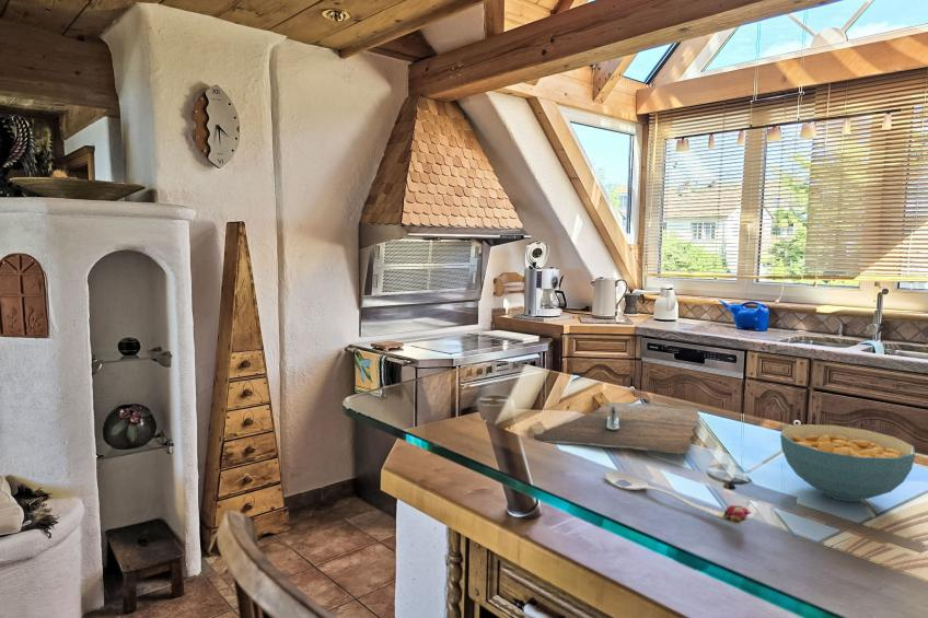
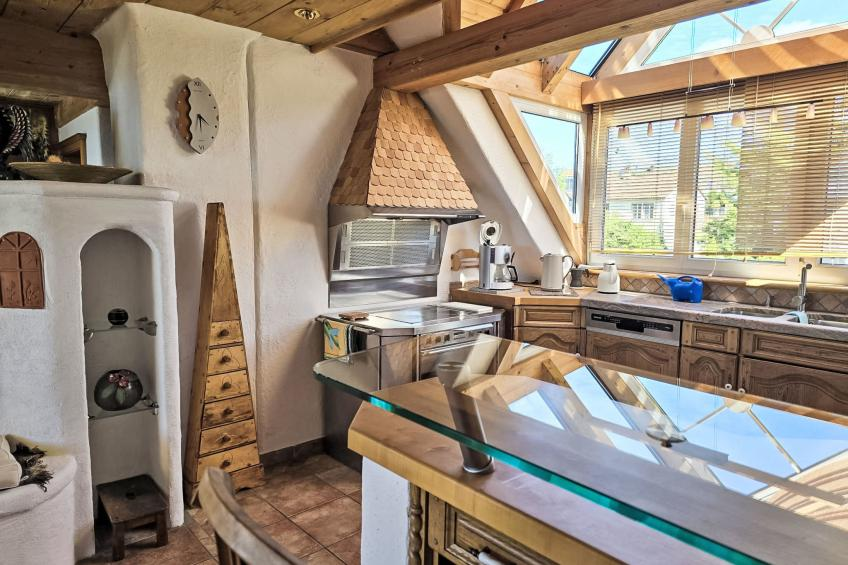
- cereal bowl [779,423,916,502]
- spoon [604,469,752,525]
- cutting board [532,401,701,455]
